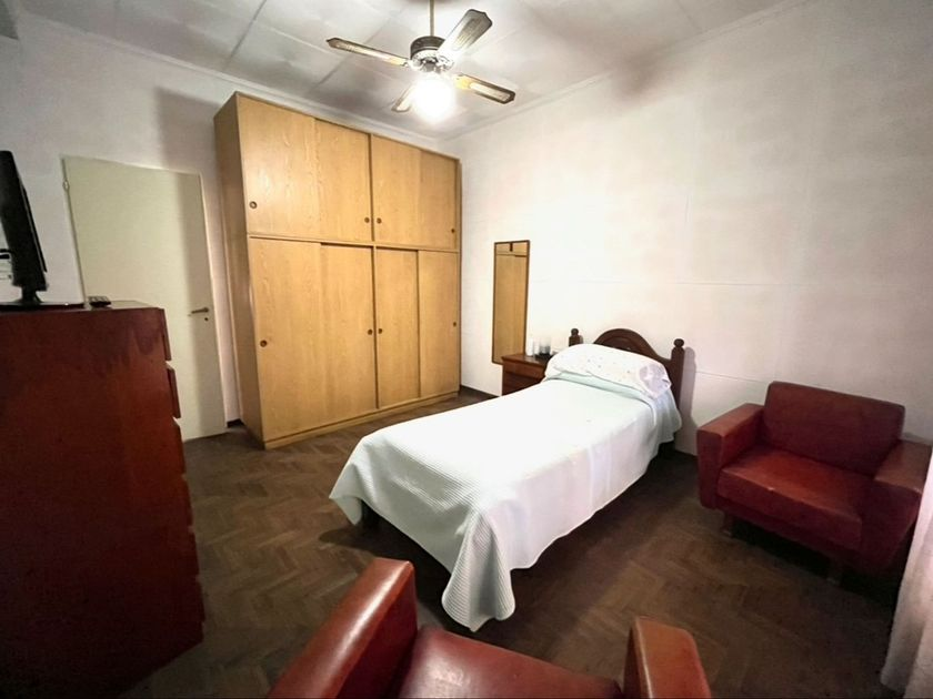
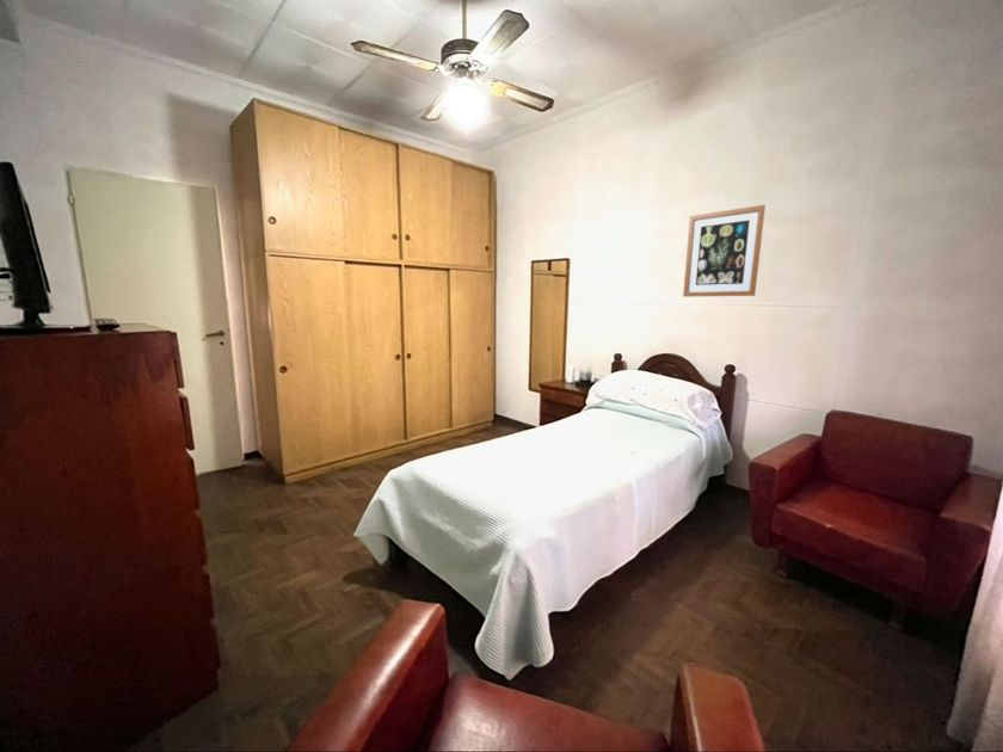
+ wall art [682,204,767,298]
